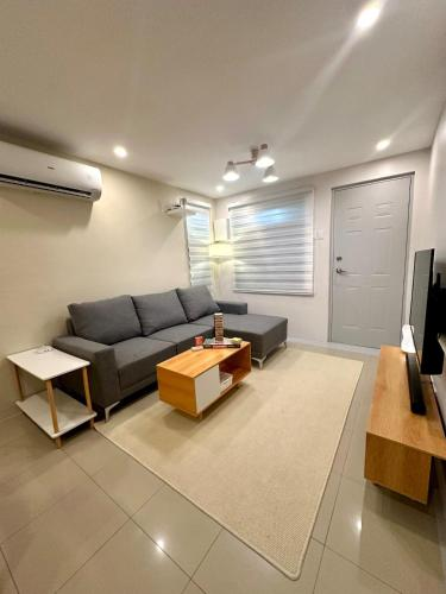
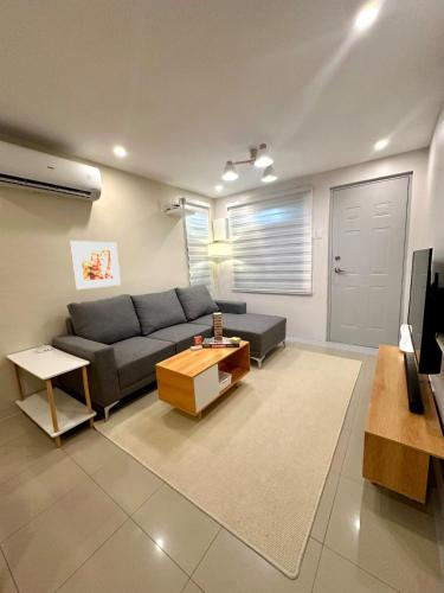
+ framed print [69,240,122,291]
